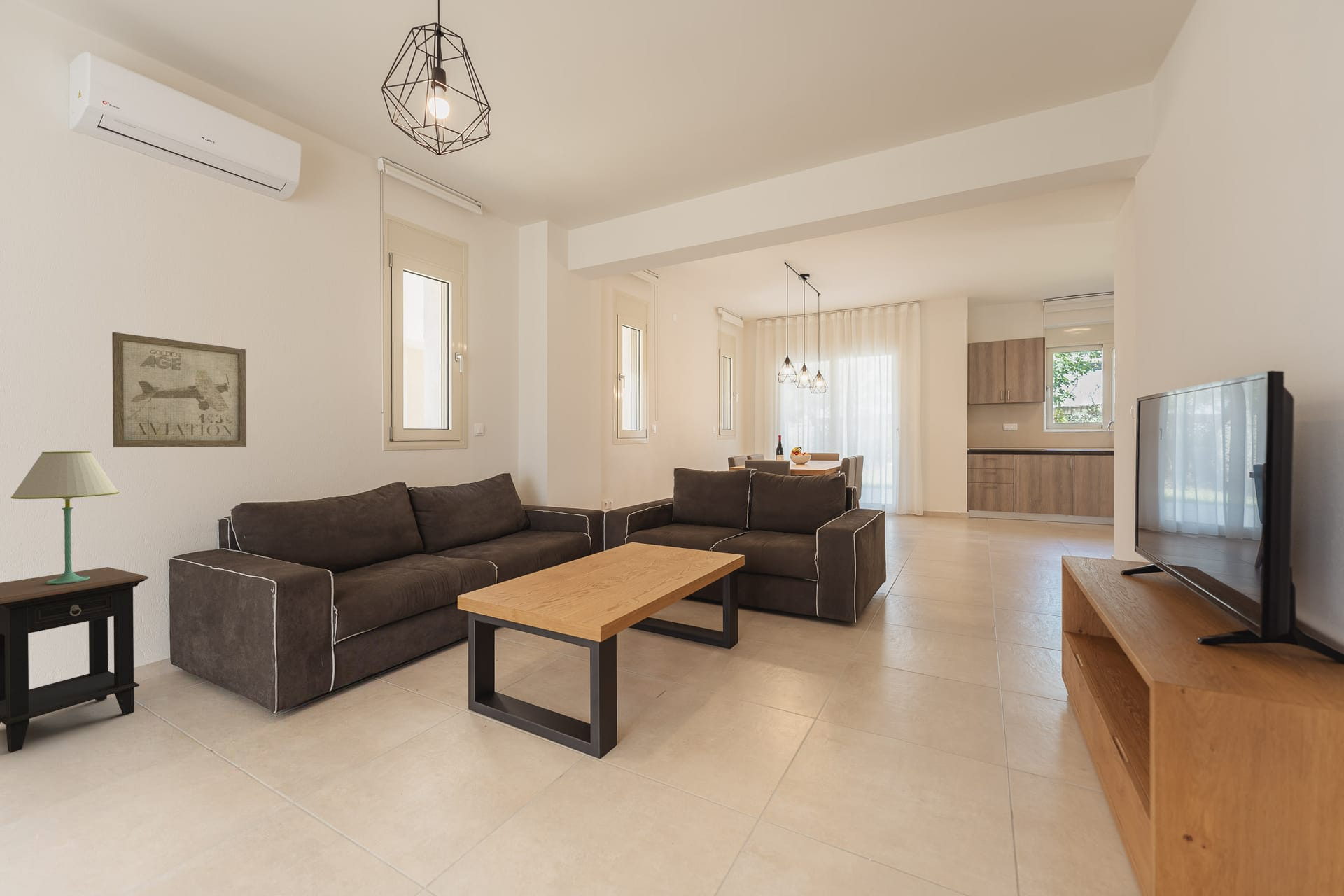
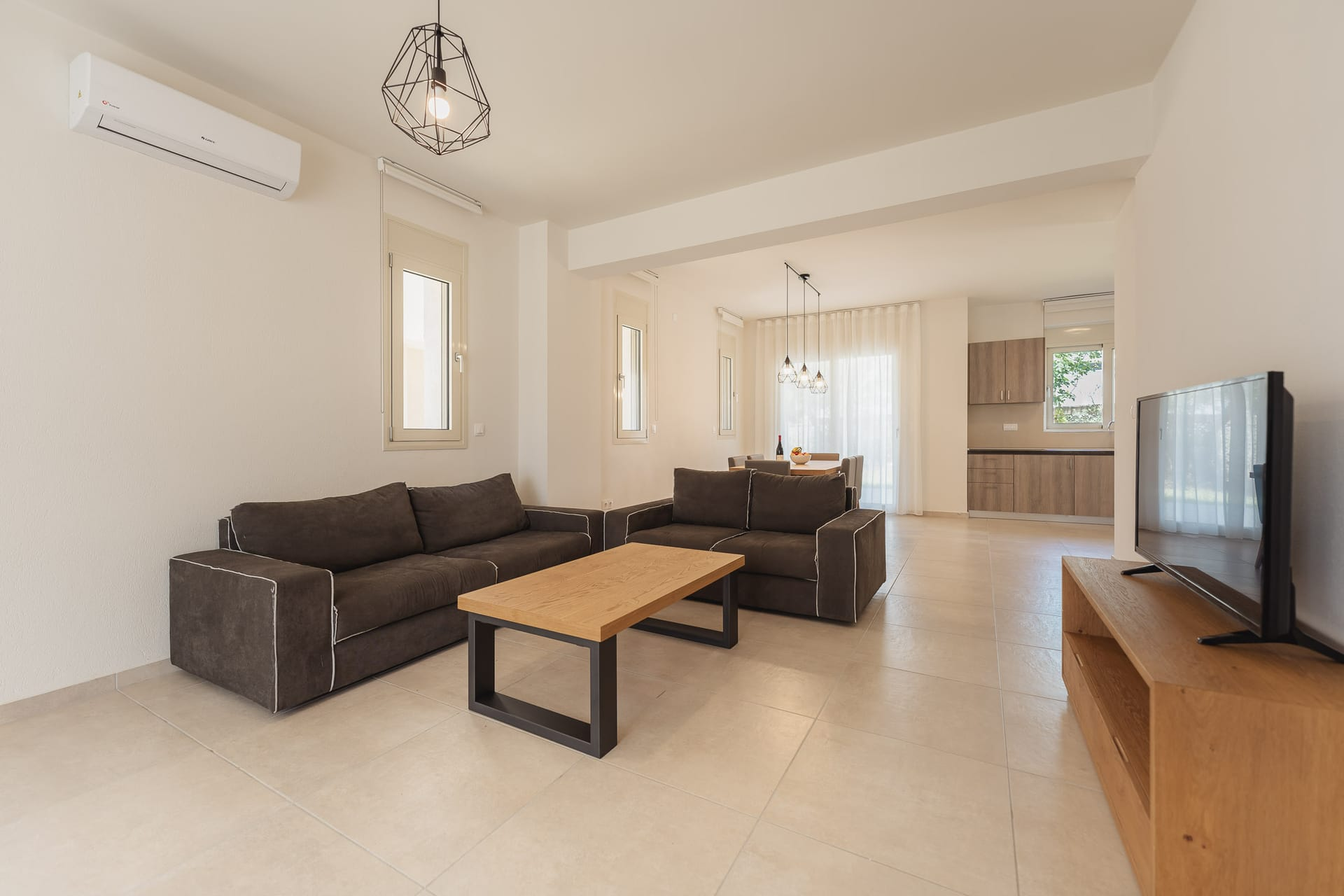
- wall art [111,332,247,448]
- side table [0,566,149,753]
- table lamp [10,451,120,584]
